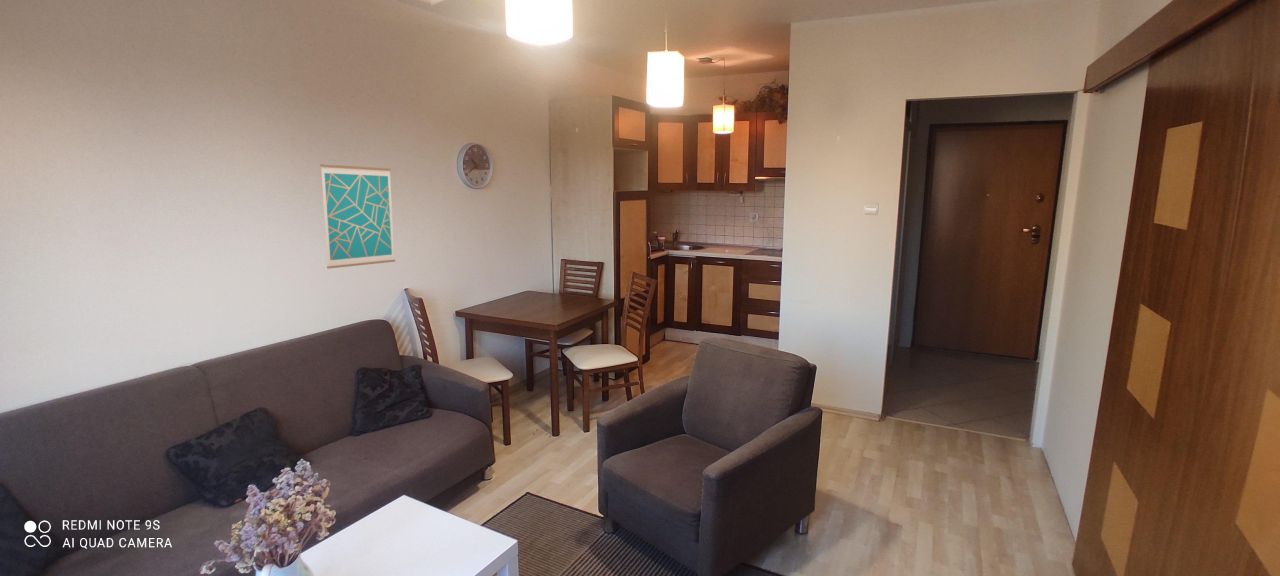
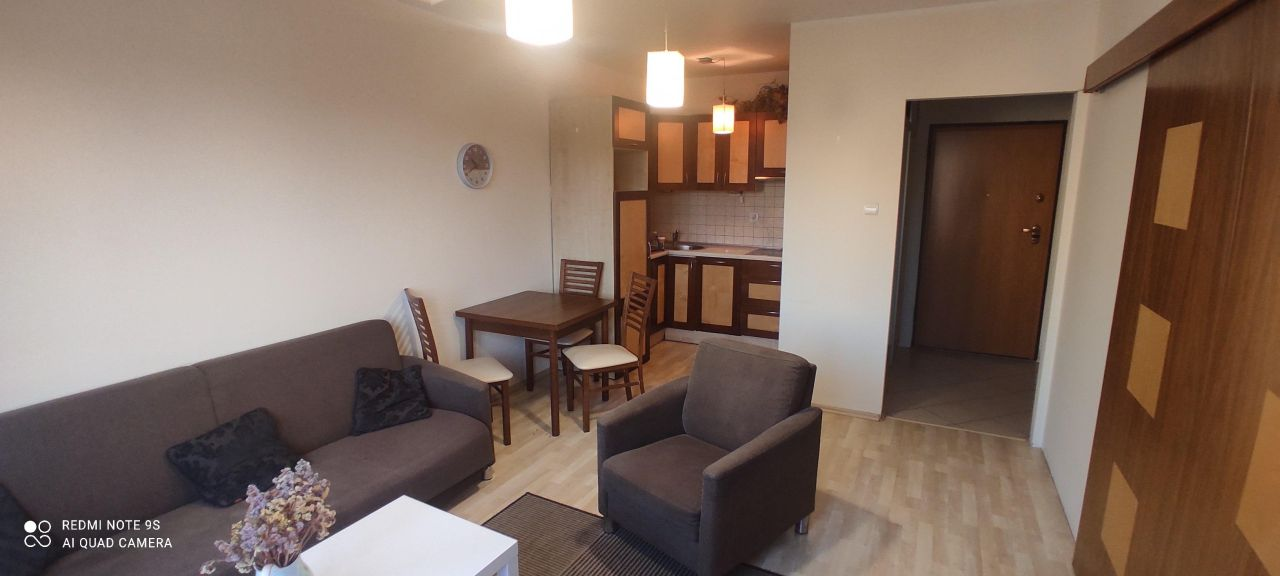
- wall art [319,163,396,270]
